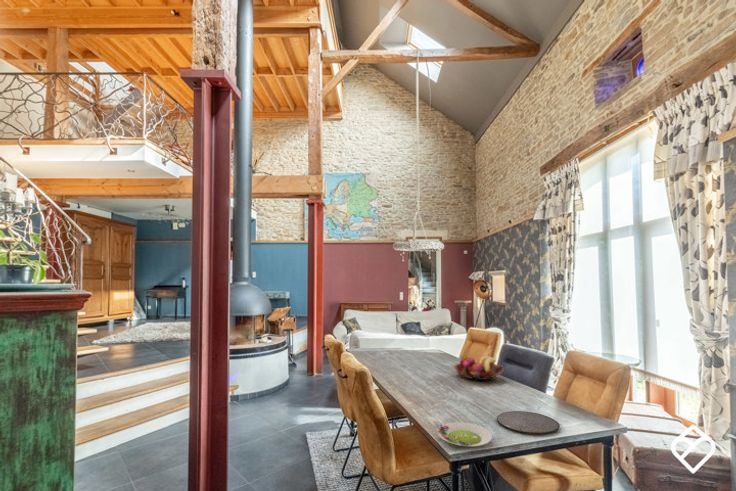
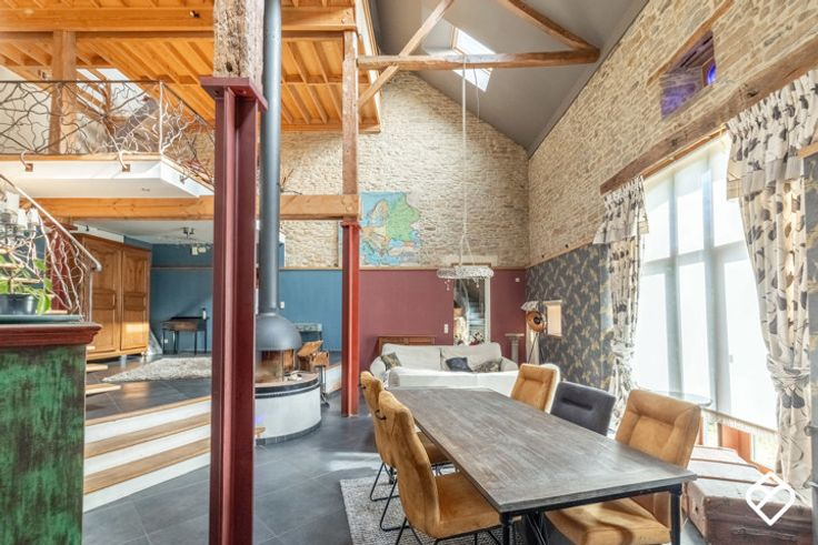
- fruit basket [453,355,505,382]
- salad plate [437,421,493,447]
- plate [496,410,561,435]
